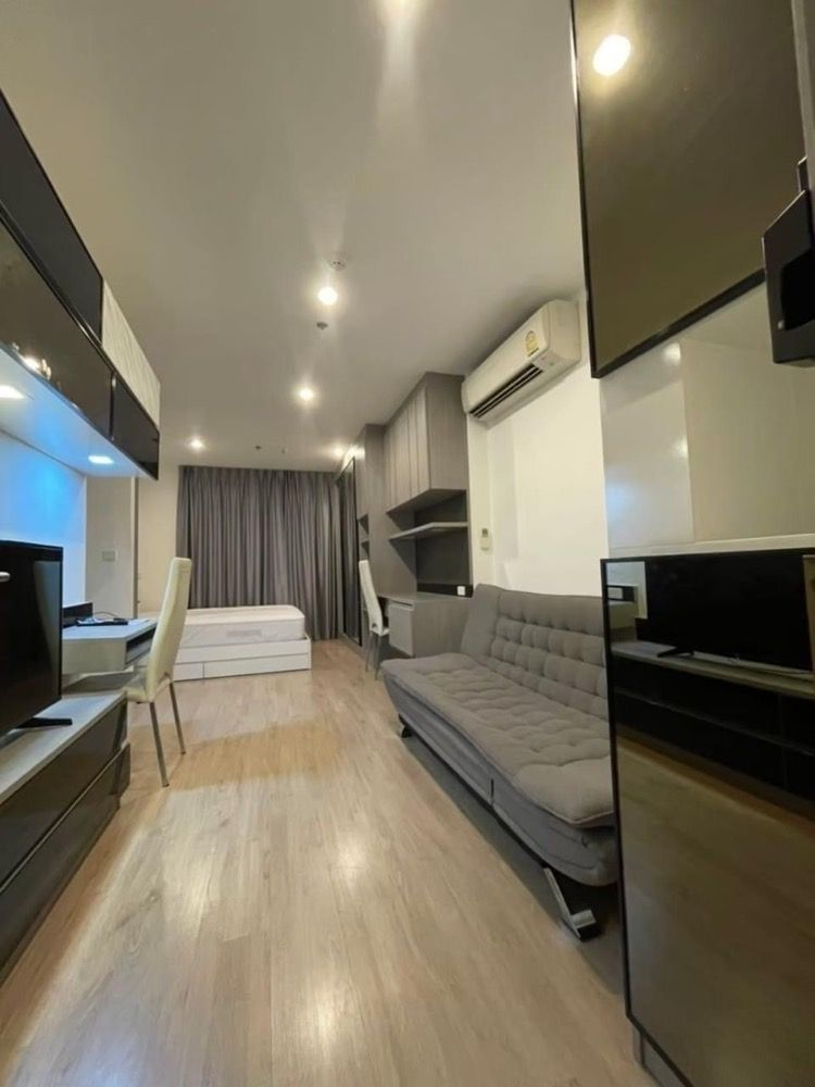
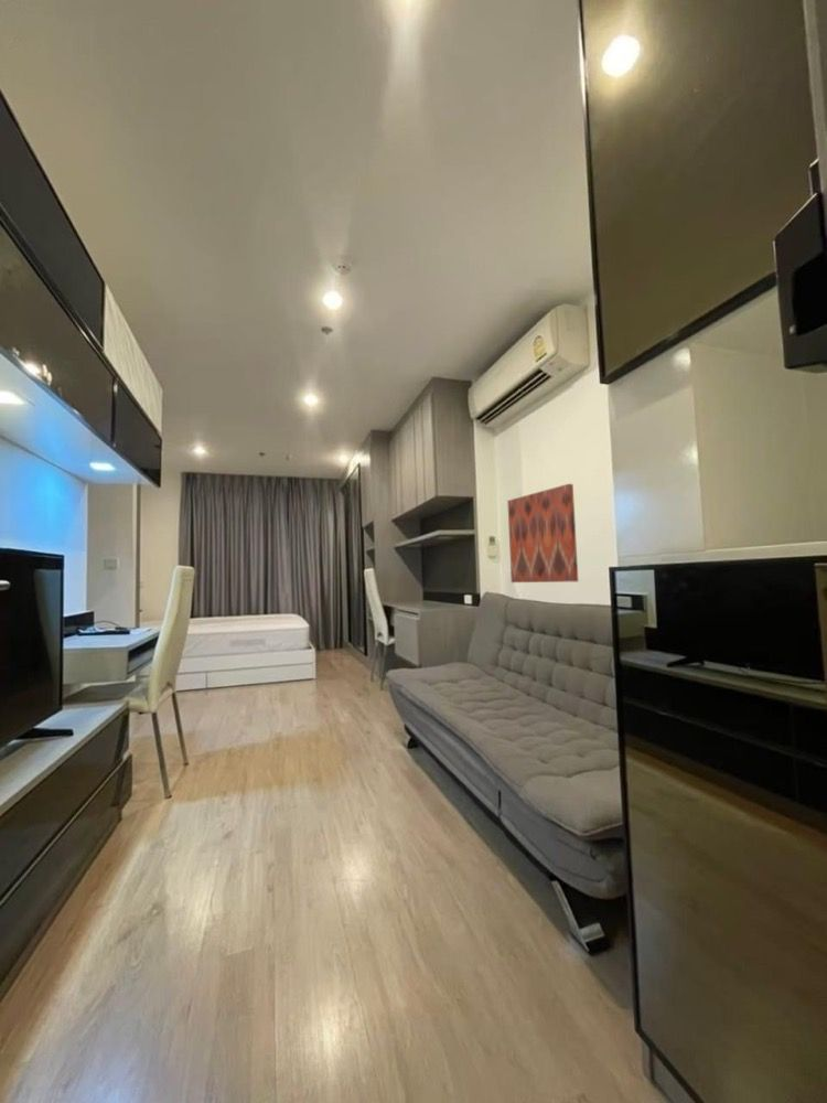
+ wall art [506,483,579,583]
